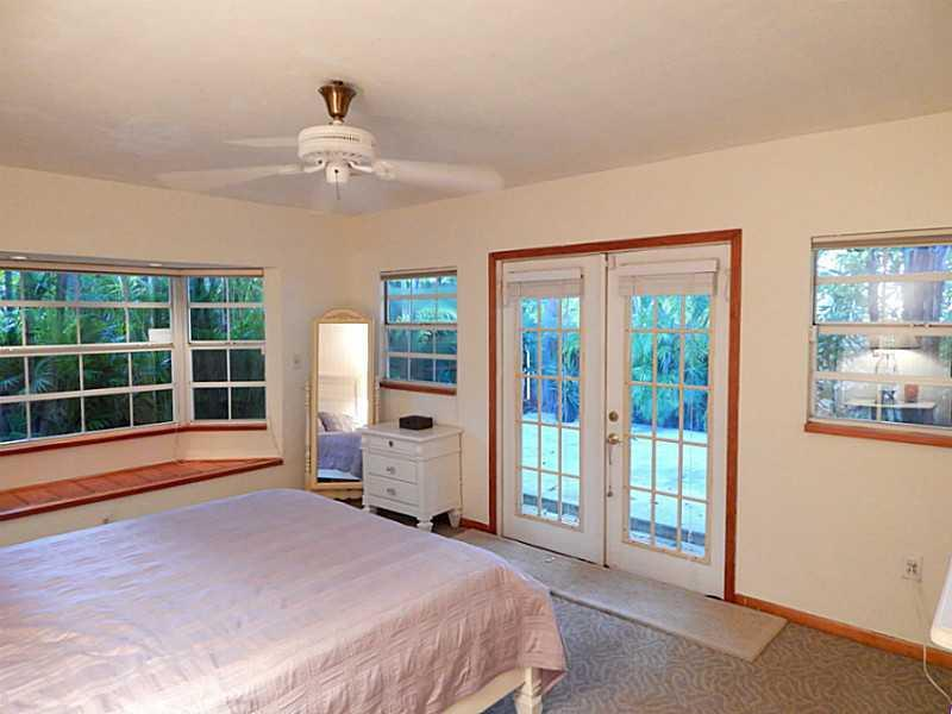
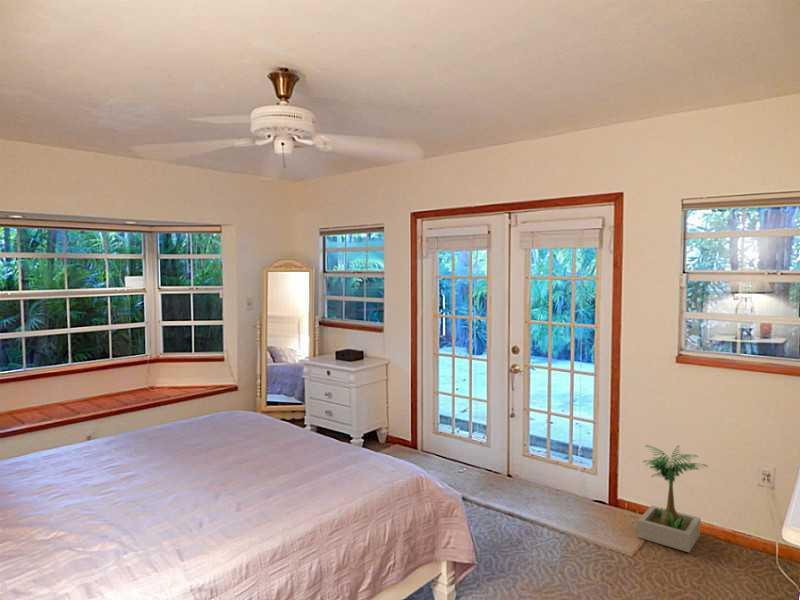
+ potted plant [637,444,710,554]
